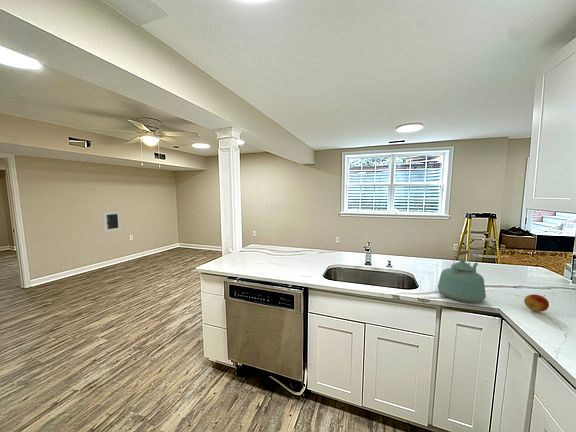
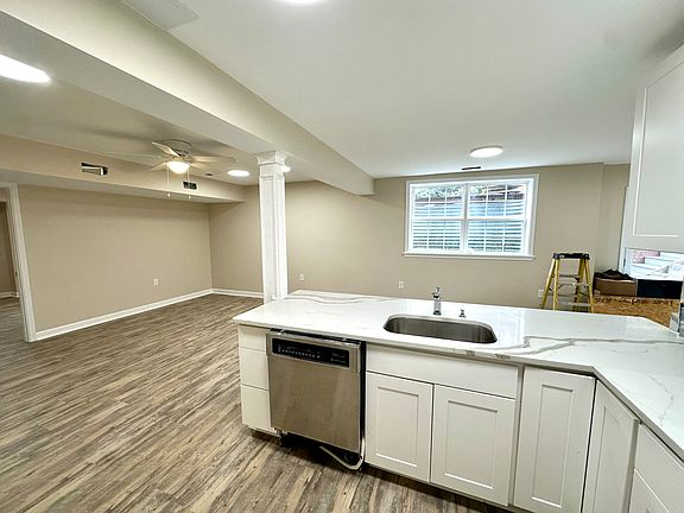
- kettle [437,249,487,303]
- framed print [102,210,122,234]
- fruit [523,293,550,313]
